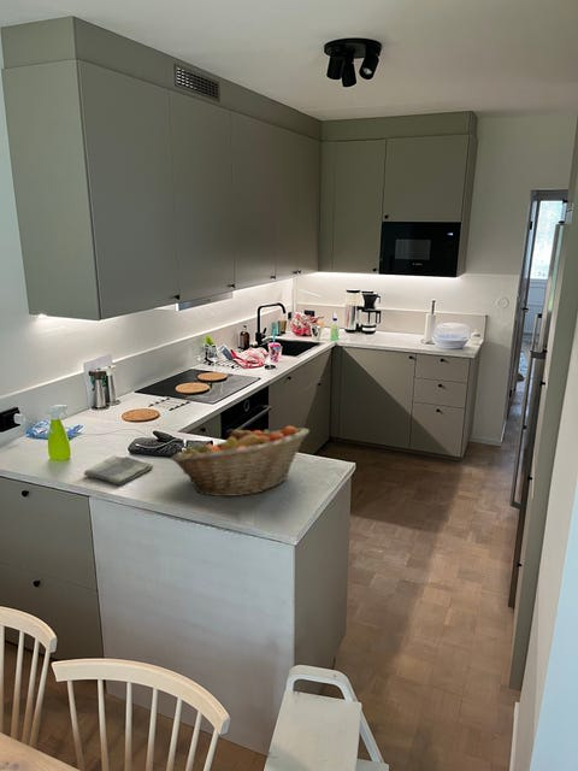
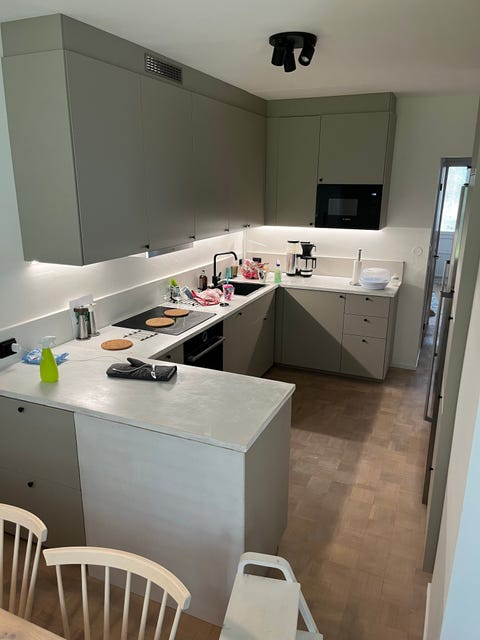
- dish towel [83,454,154,485]
- fruit basket [170,425,311,498]
